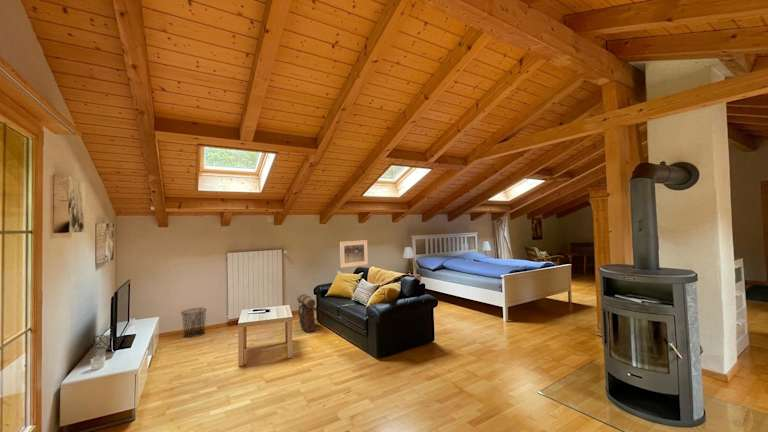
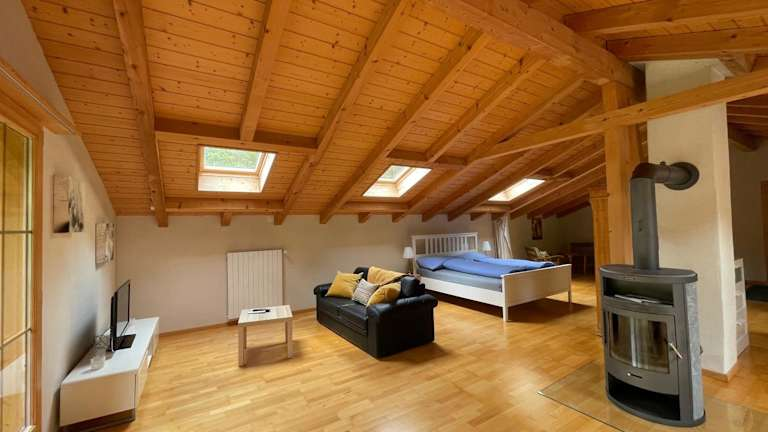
- waste bin [180,307,208,339]
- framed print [339,239,369,269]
- backpack [296,293,324,333]
